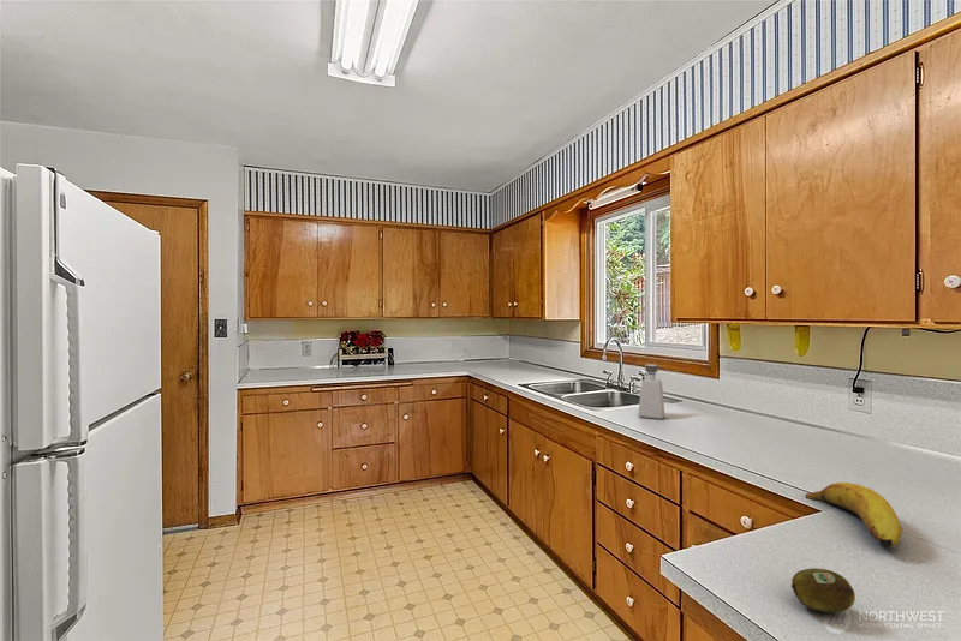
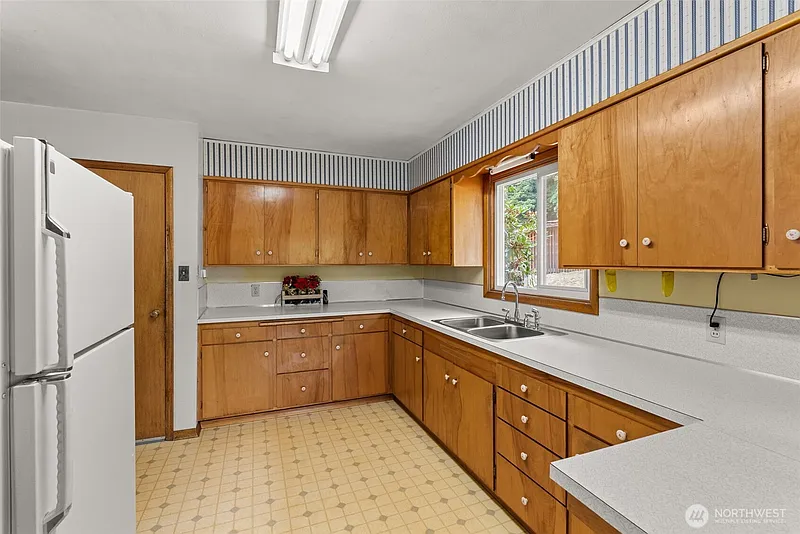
- fruit [790,568,856,615]
- soap dispenser [638,364,665,420]
- fruit [805,481,903,550]
